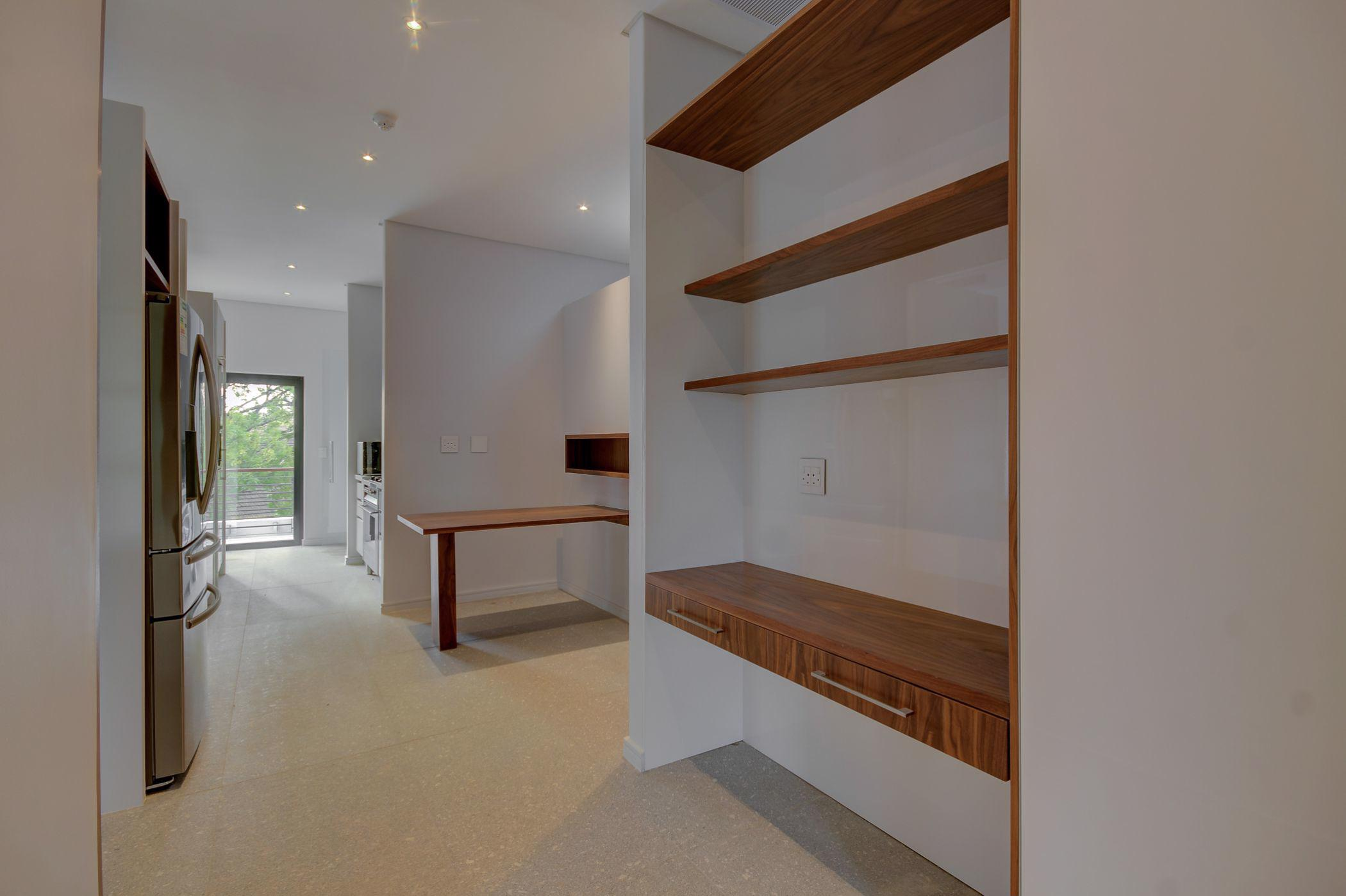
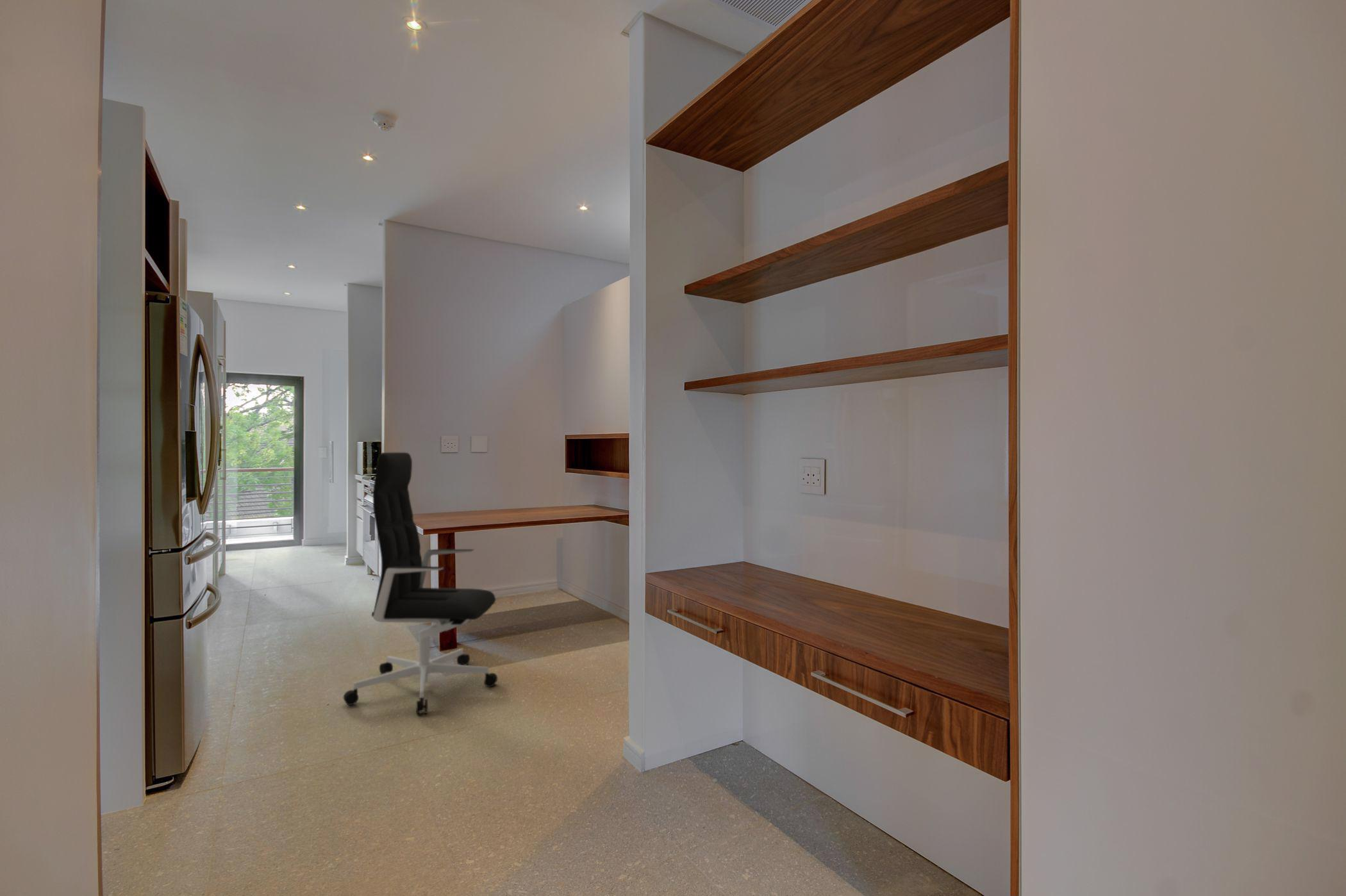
+ office chair [343,452,498,715]
